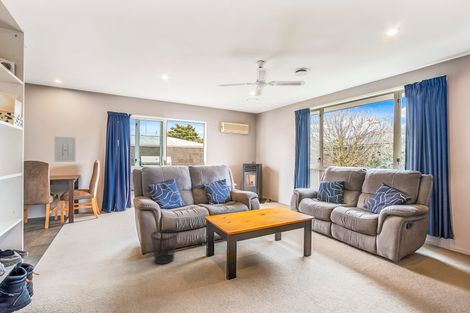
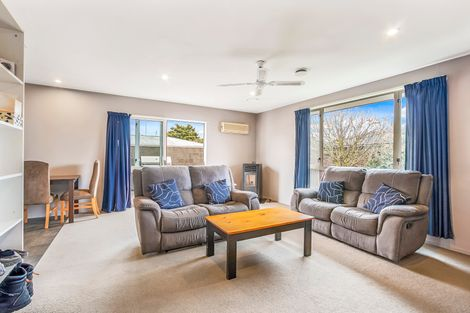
- wall art [54,136,77,163]
- wastebasket [150,228,179,265]
